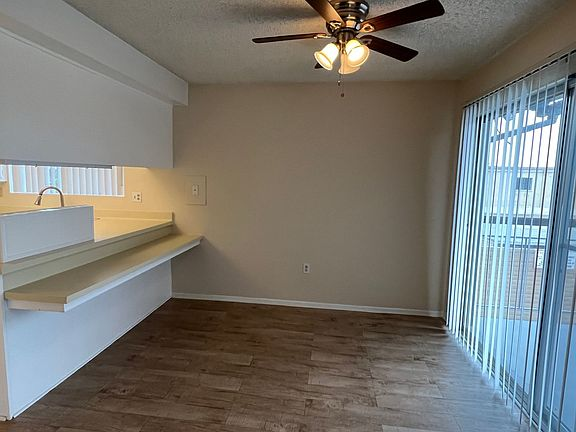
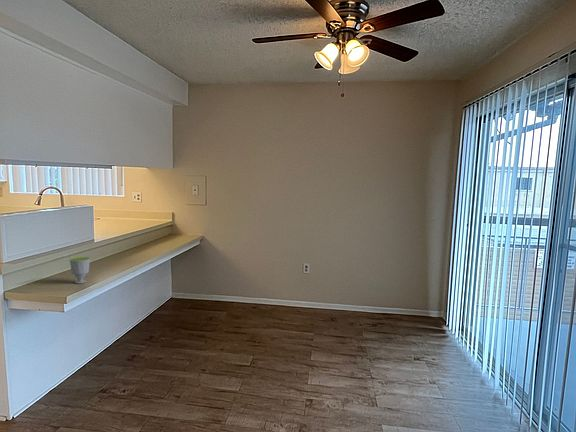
+ cup [69,256,91,284]
